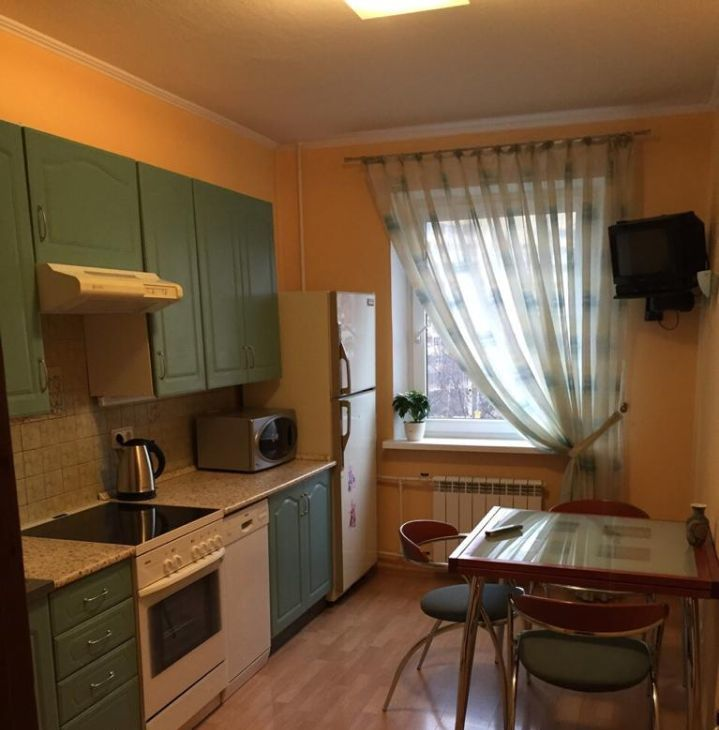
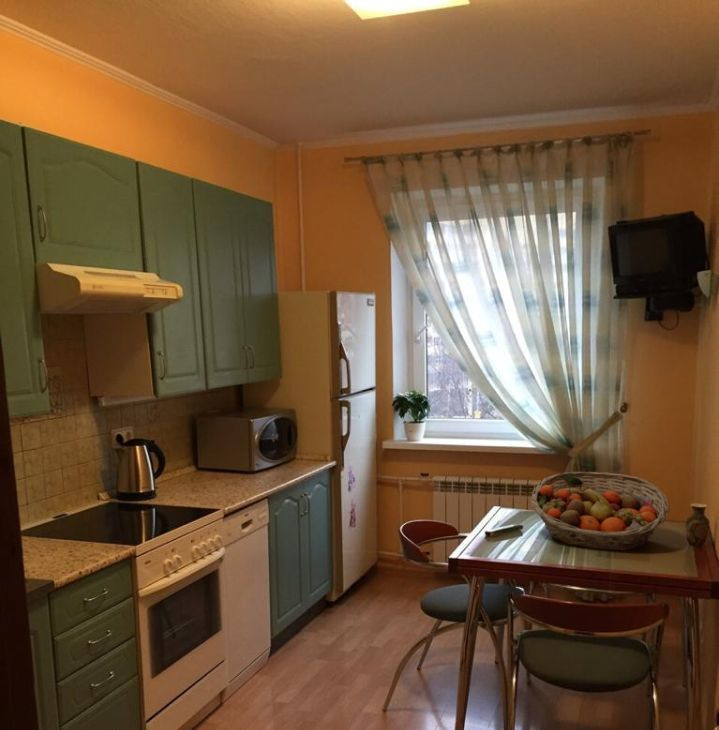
+ fruit basket [530,471,670,551]
